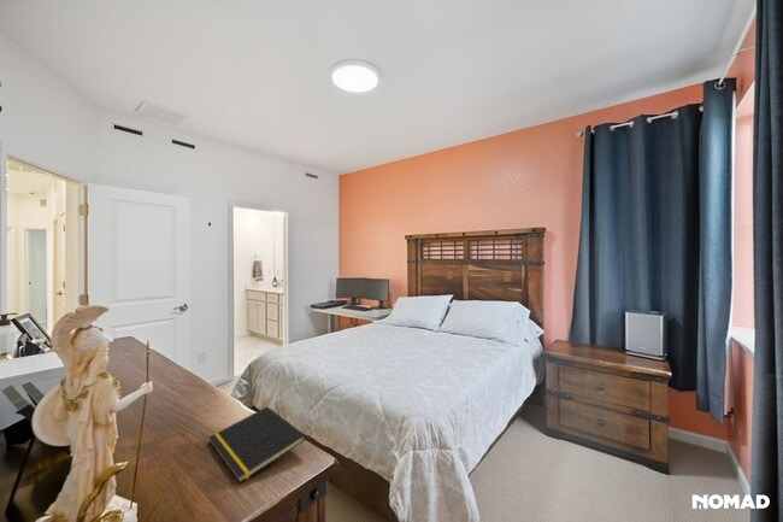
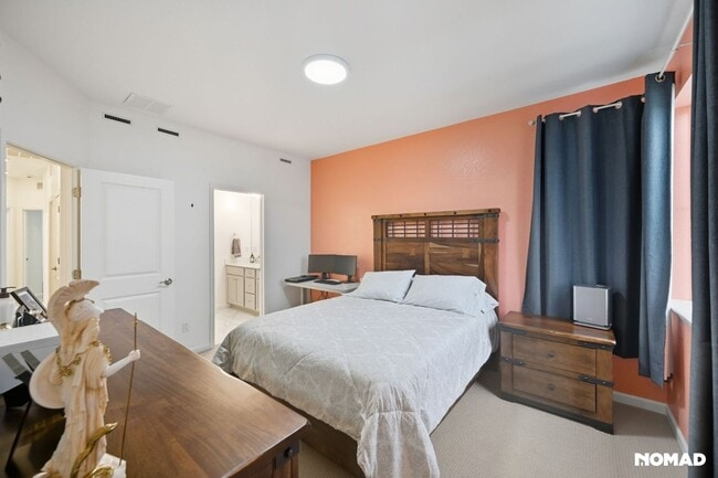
- notepad [207,405,307,485]
